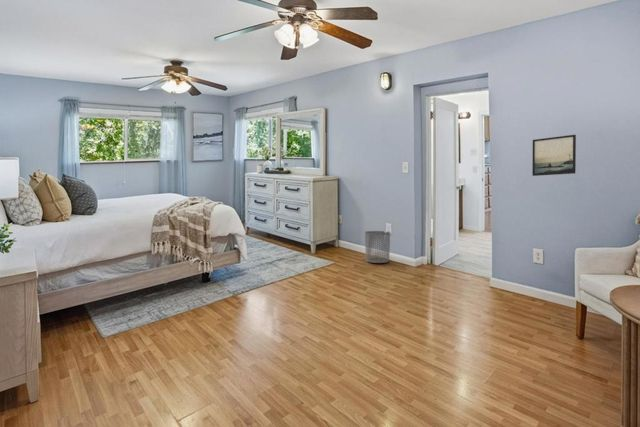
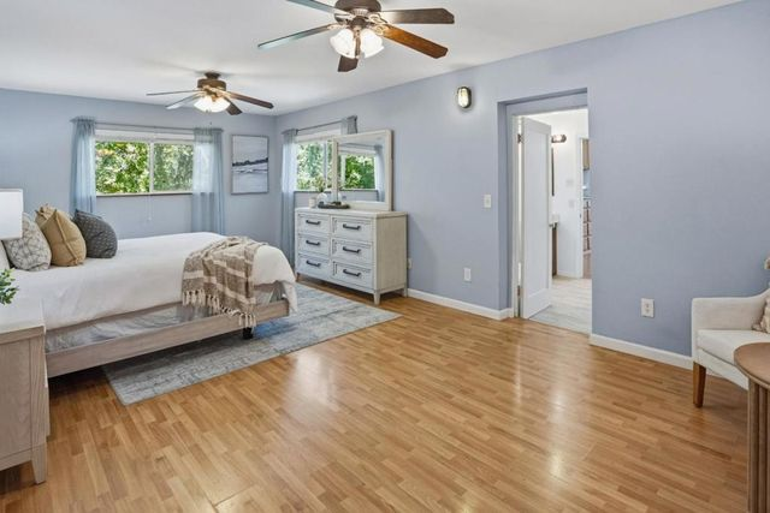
- waste bin [364,230,391,264]
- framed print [531,134,577,177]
